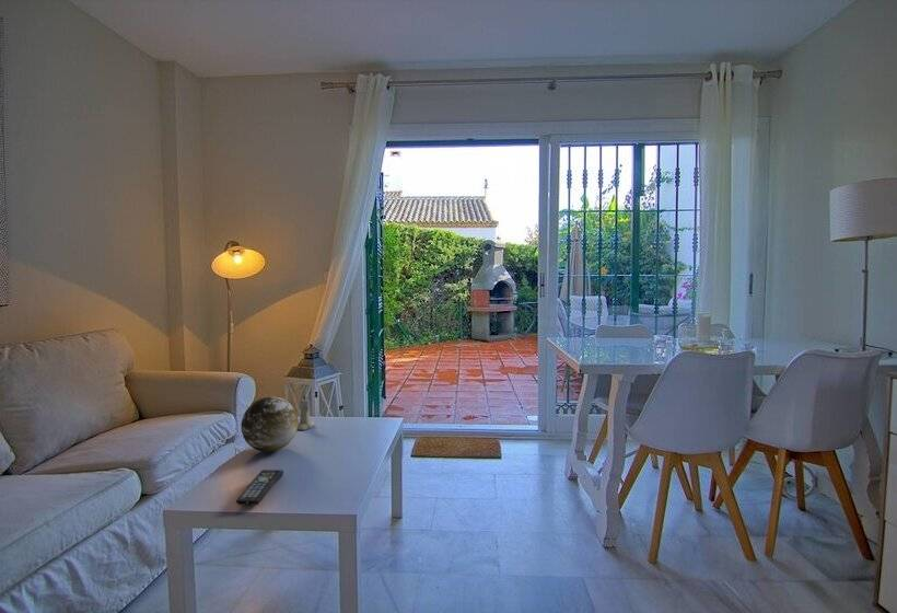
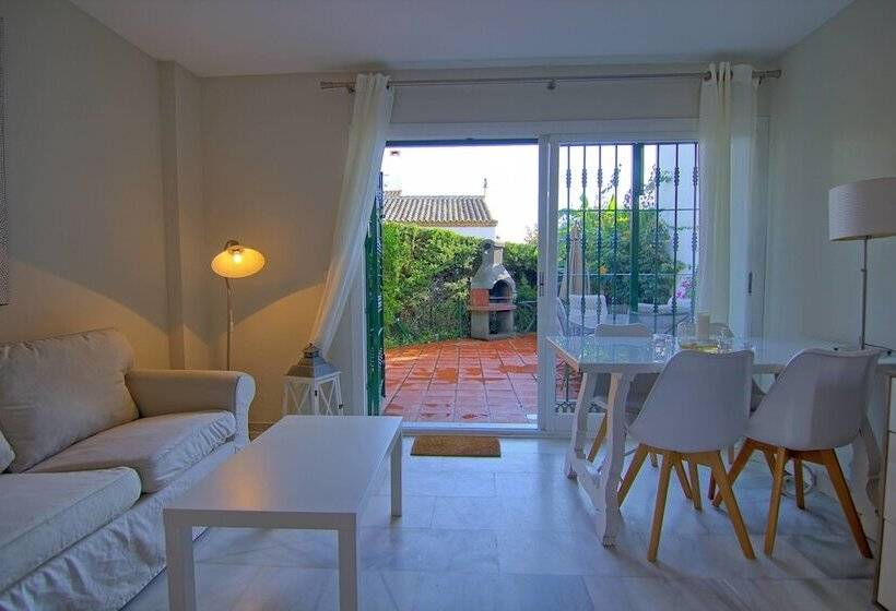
- decorative orb [241,395,300,453]
- candle [298,392,316,431]
- remote control [235,469,284,507]
